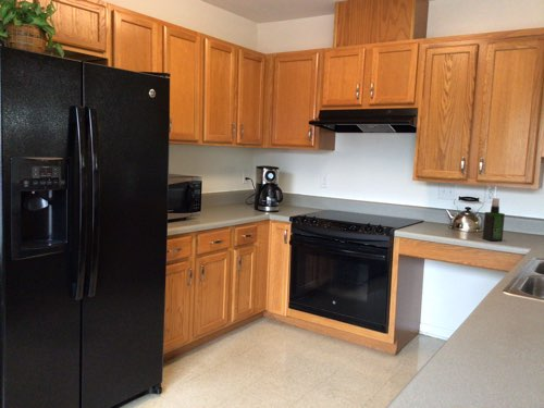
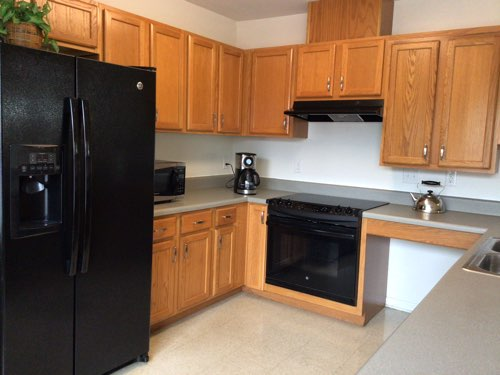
- spray bottle [482,197,506,242]
